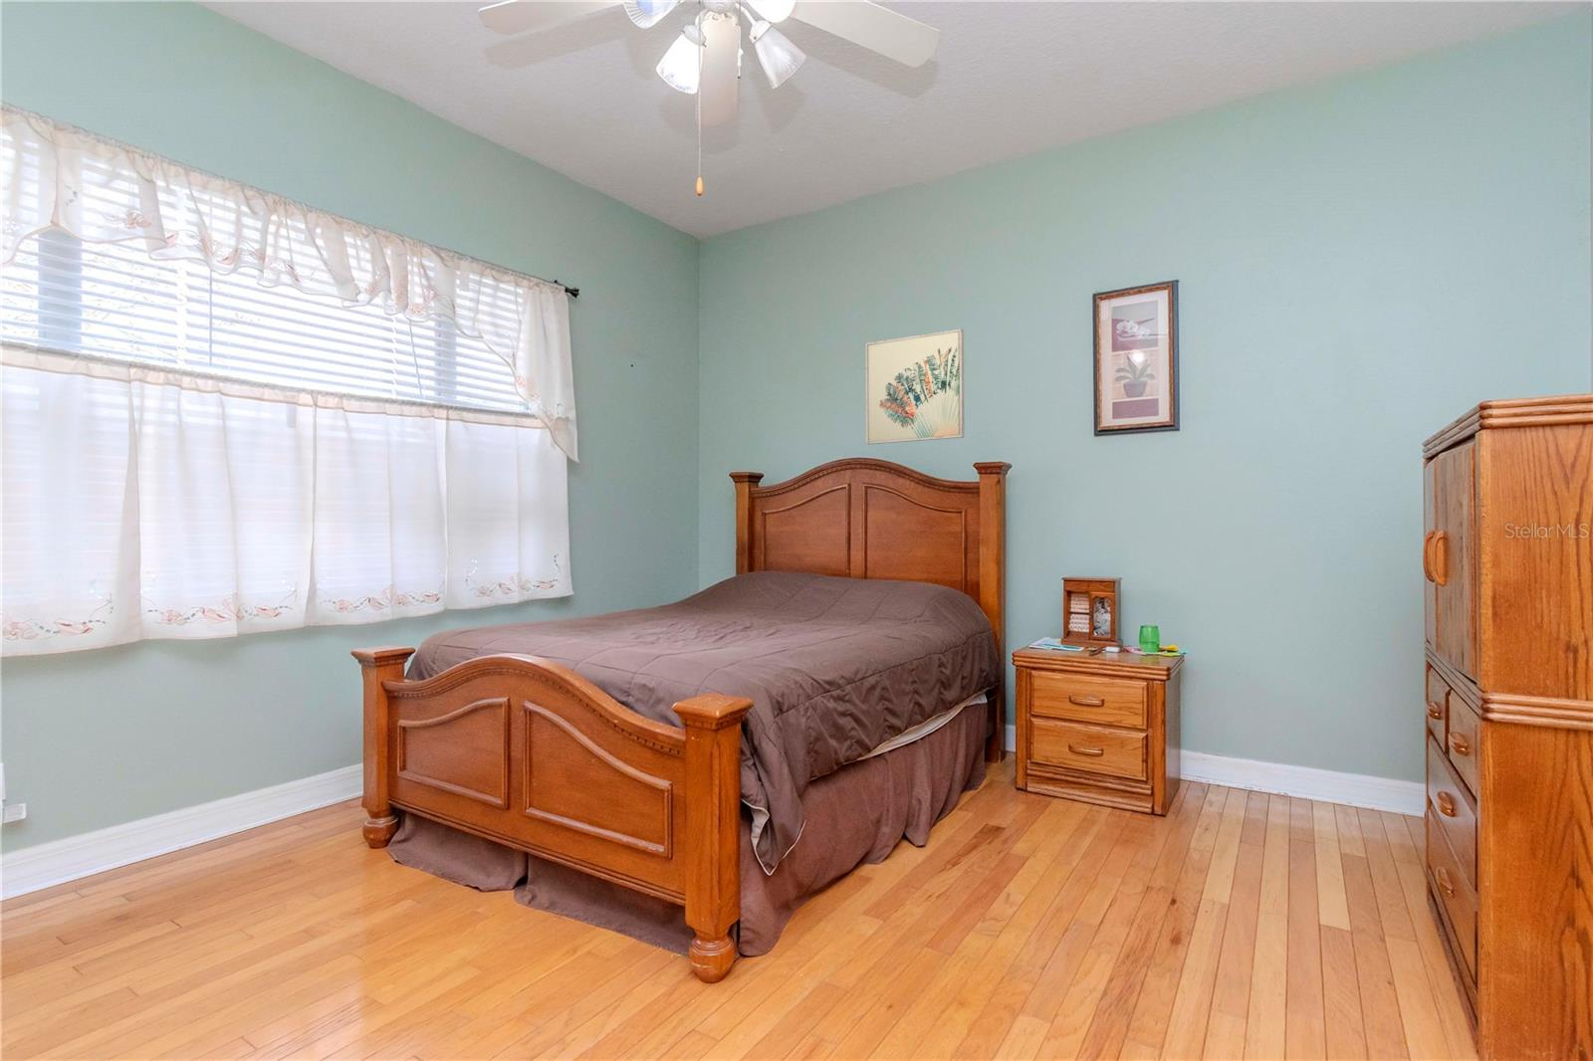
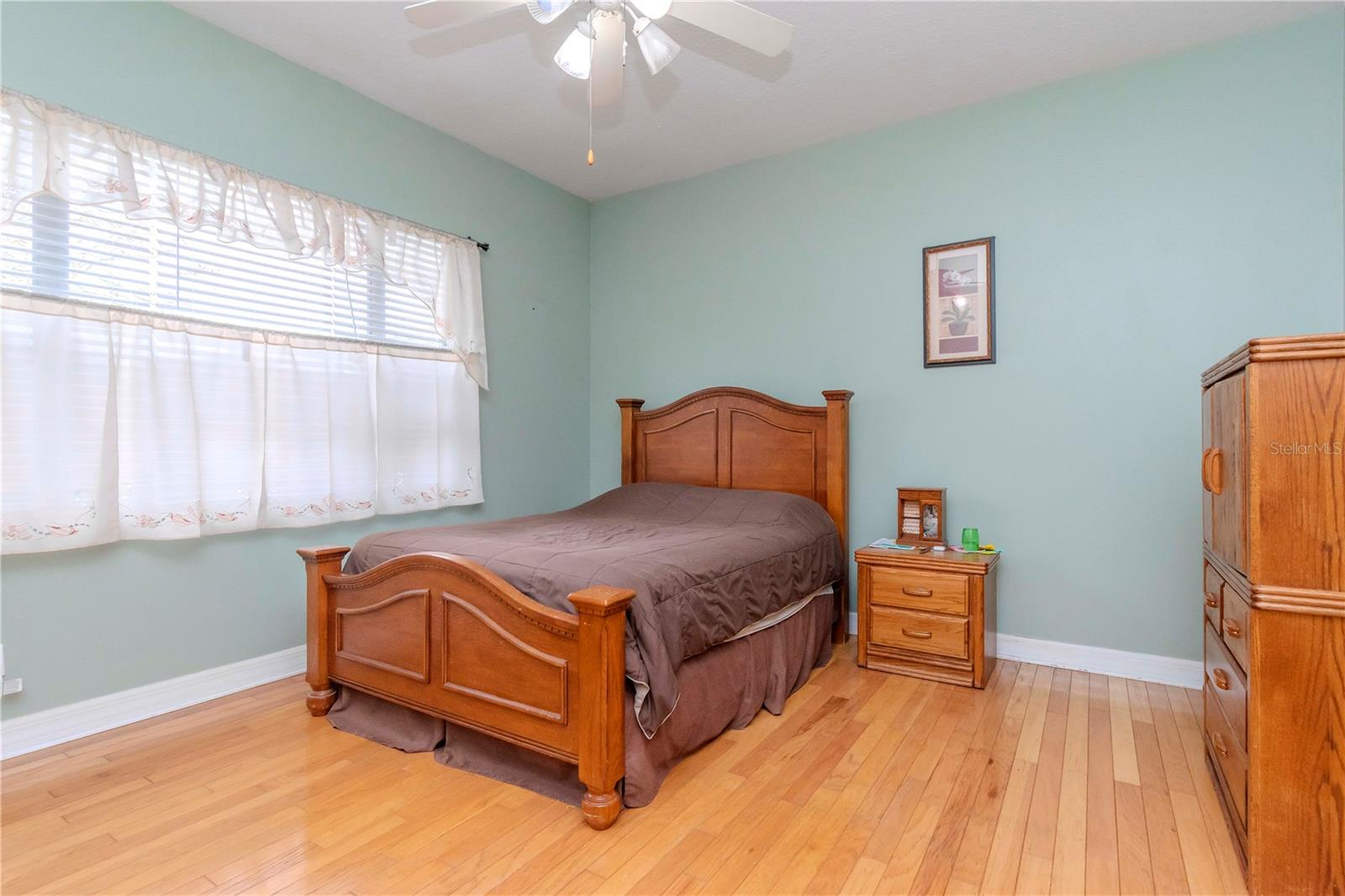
- wall art [865,328,965,445]
